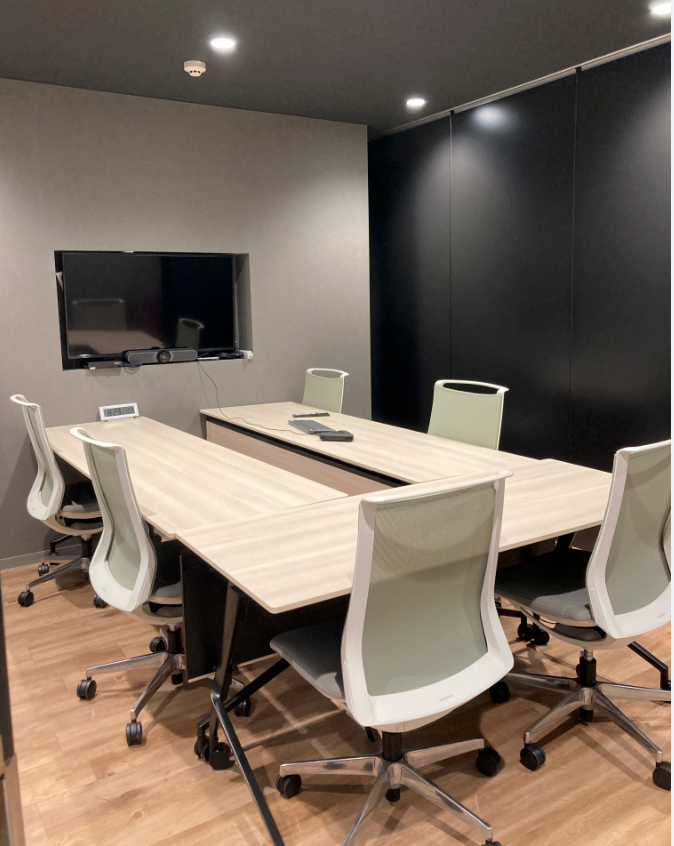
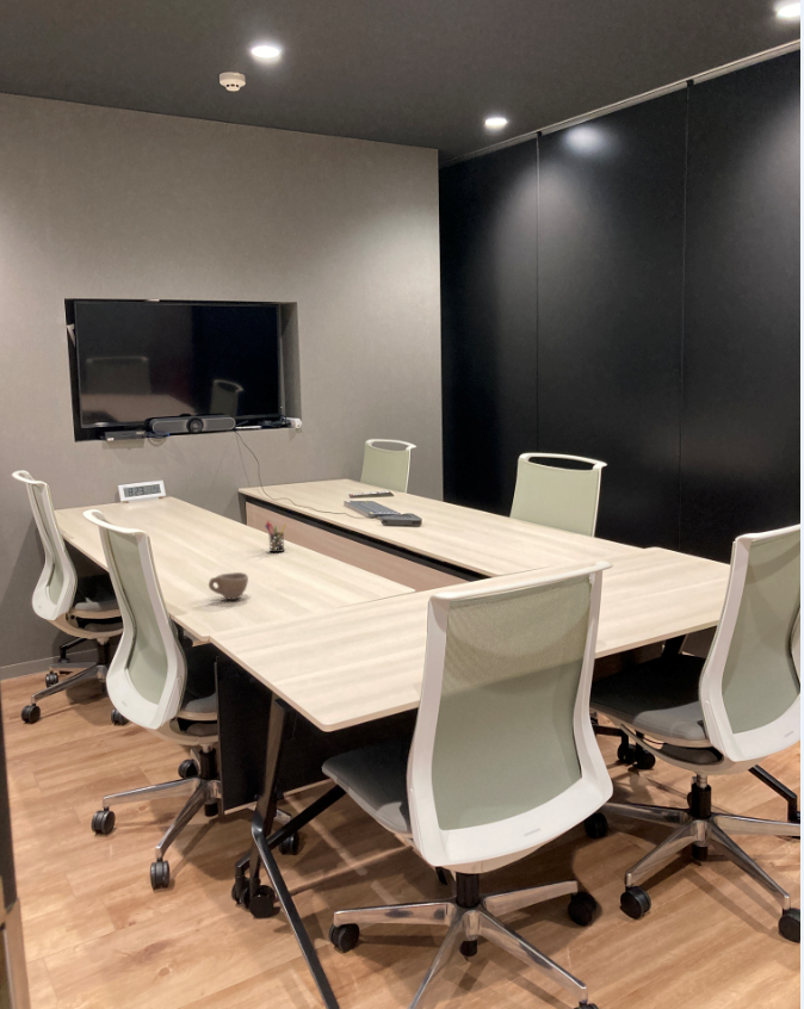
+ cup [208,571,249,601]
+ pen holder [265,520,287,553]
